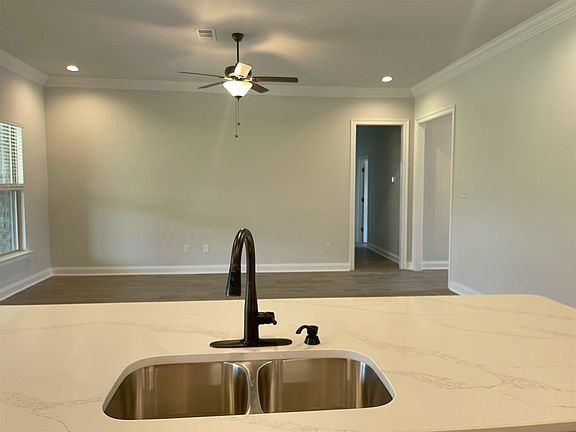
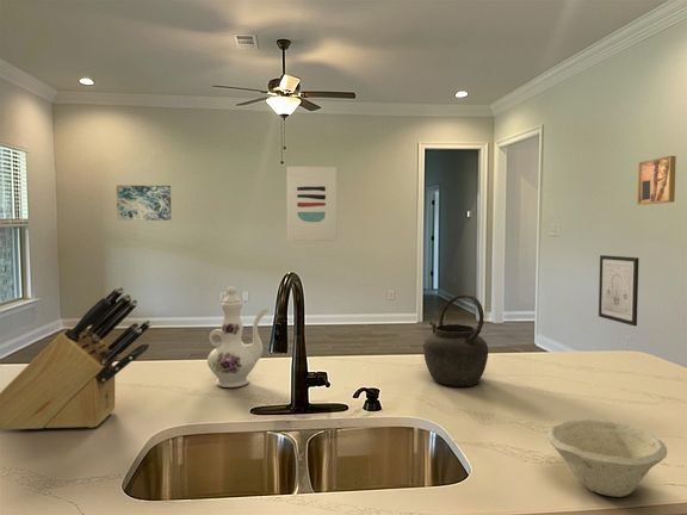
+ wall art [286,166,338,242]
+ wall art [116,184,172,222]
+ bowl [546,418,668,498]
+ wall art [598,254,640,327]
+ wall art [636,155,677,206]
+ chinaware [206,285,270,389]
+ knife block [0,285,153,430]
+ kettle [422,293,489,387]
